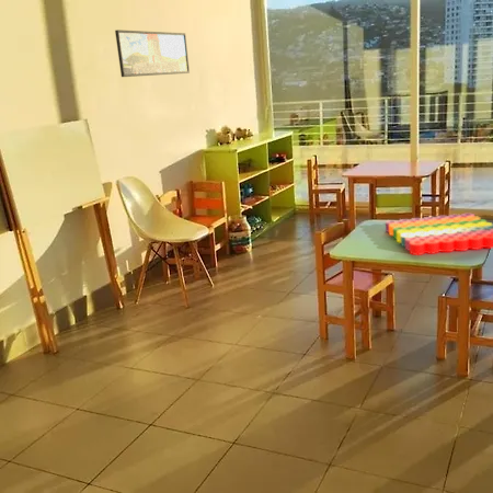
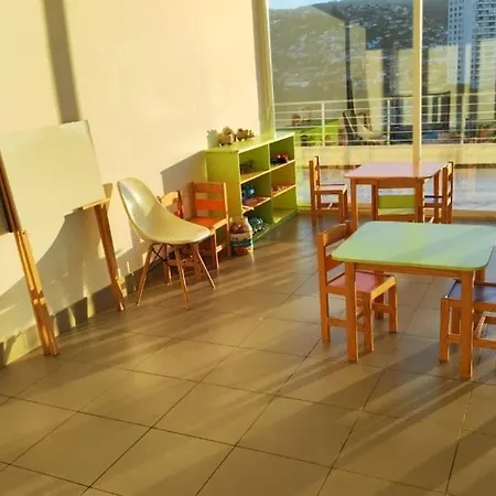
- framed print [114,28,191,78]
- toy blocks [385,213,493,256]
